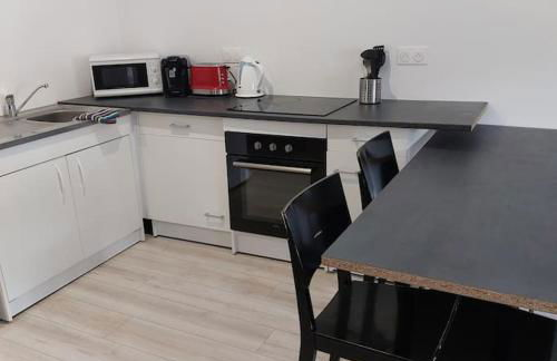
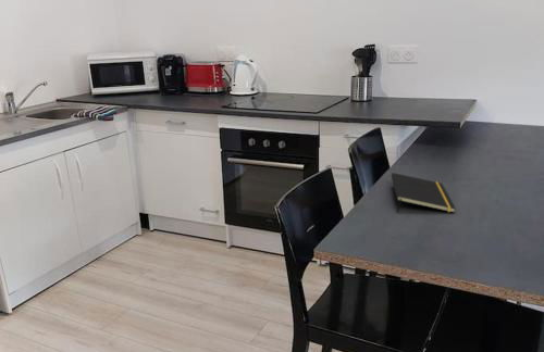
+ notepad [391,172,457,214]
